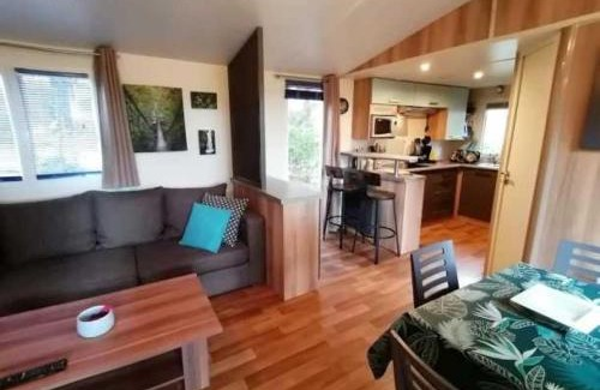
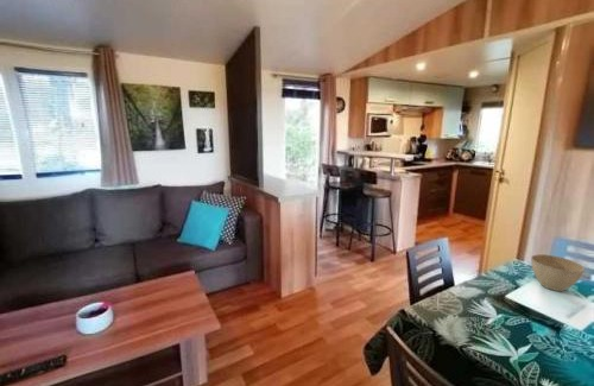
+ flower pot [530,253,586,292]
